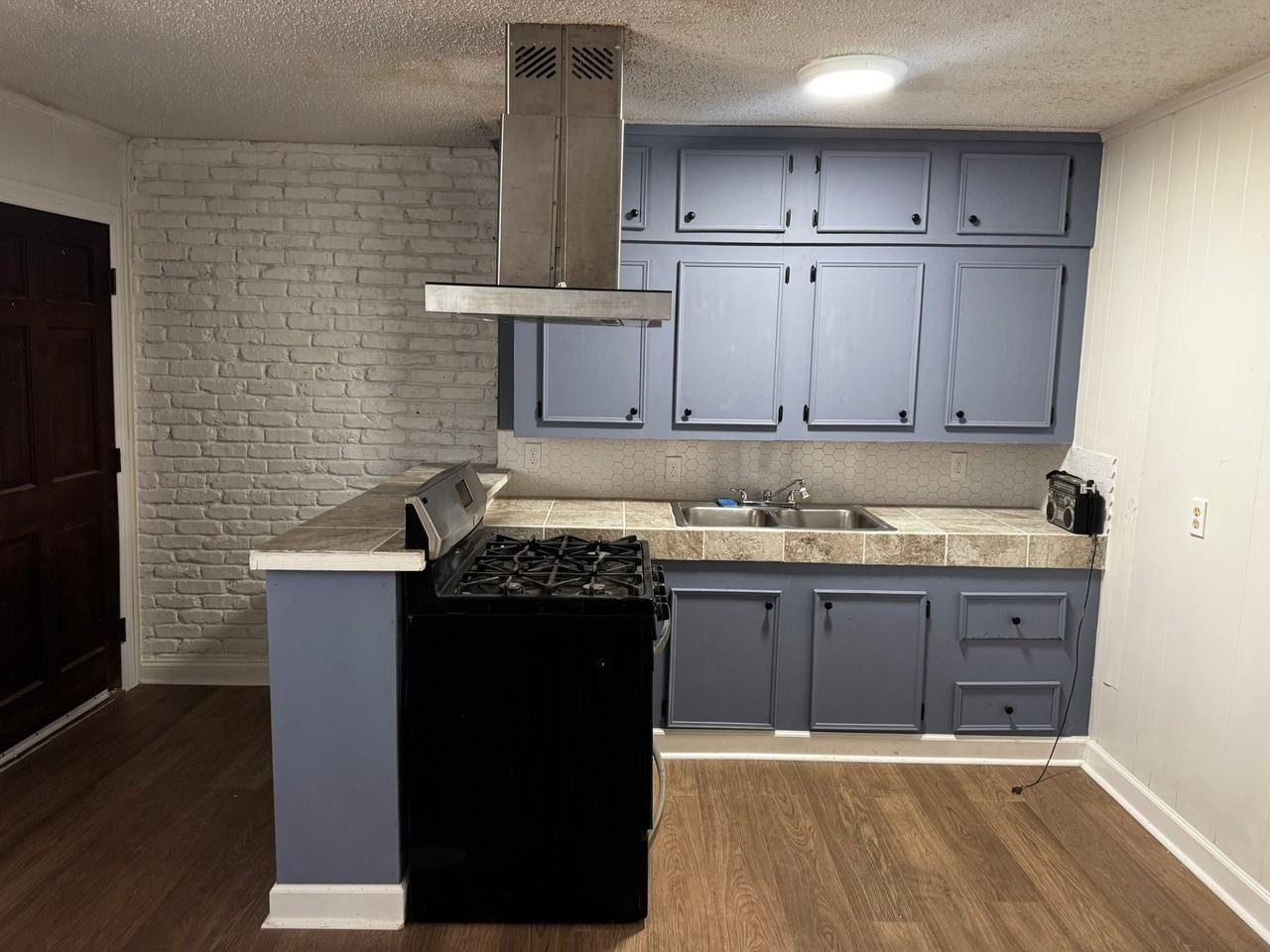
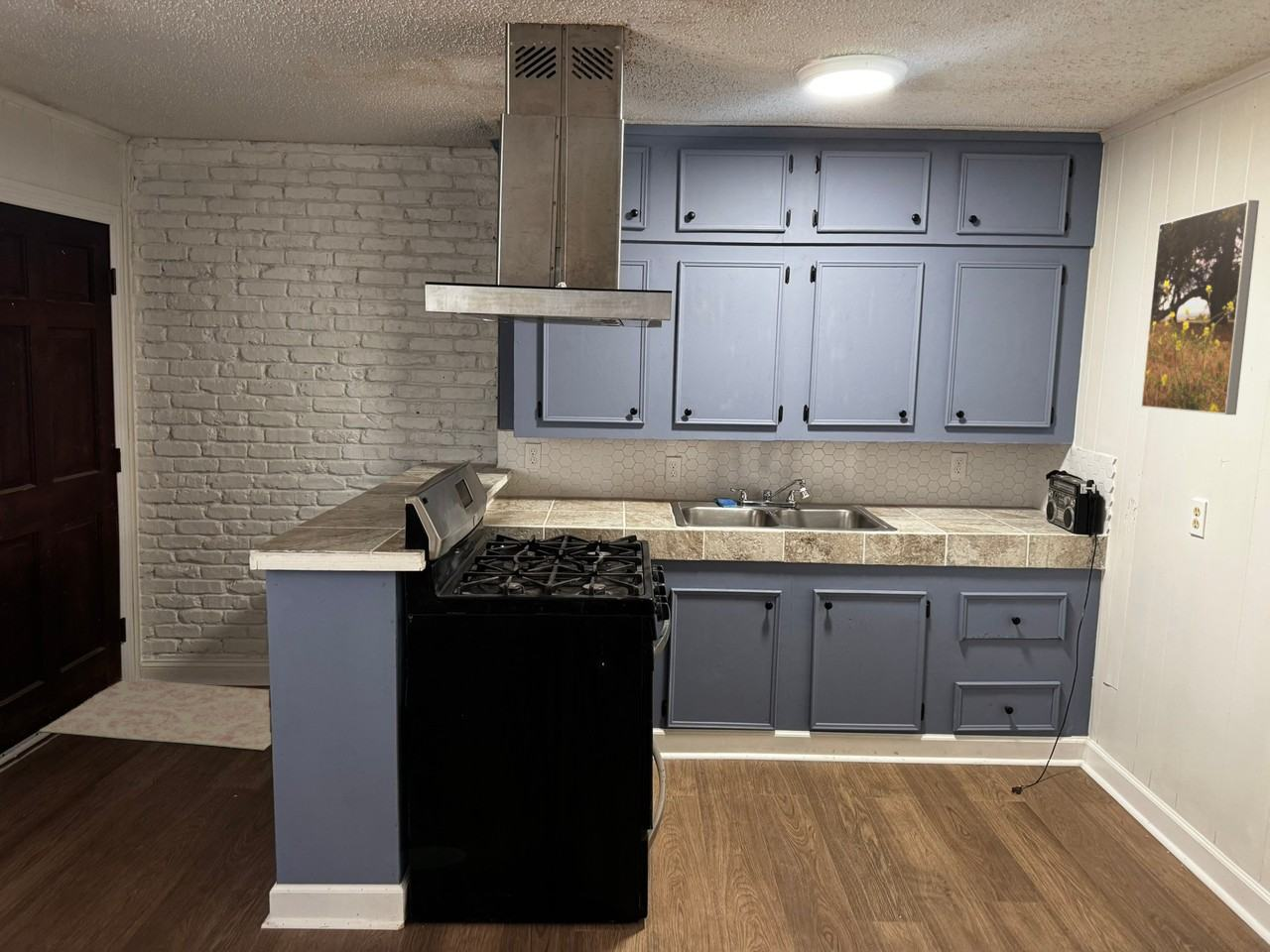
+ rug [38,678,272,752]
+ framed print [1140,199,1260,416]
